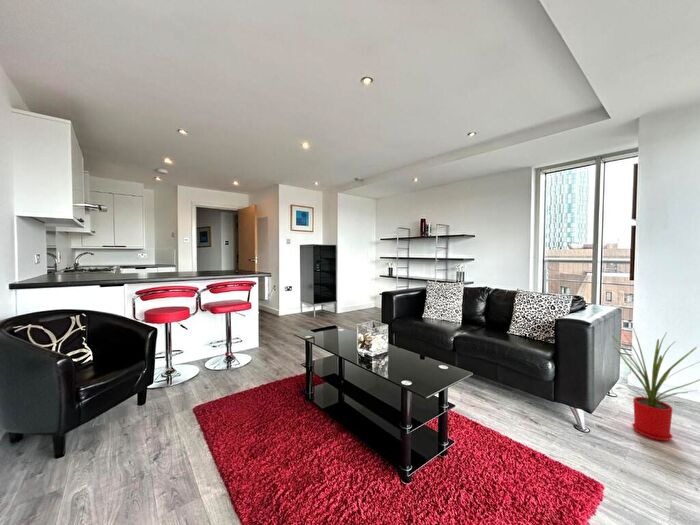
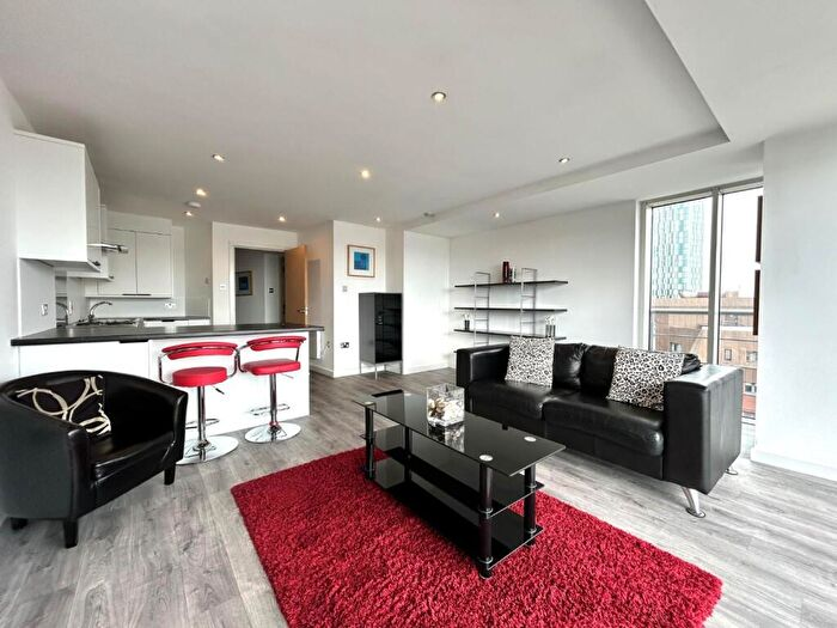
- house plant [604,327,700,442]
